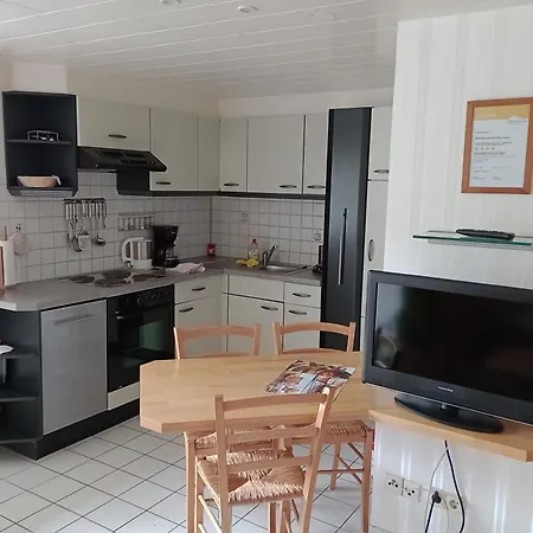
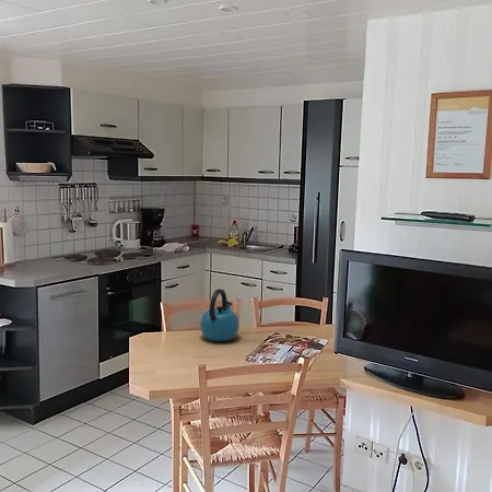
+ kettle [199,288,241,342]
